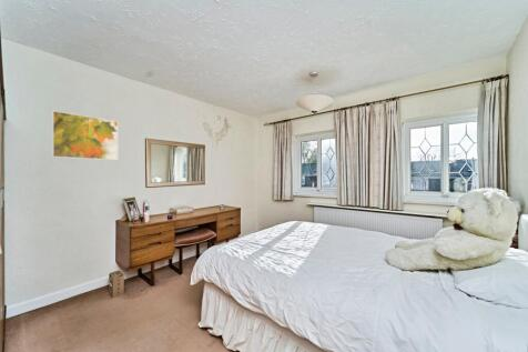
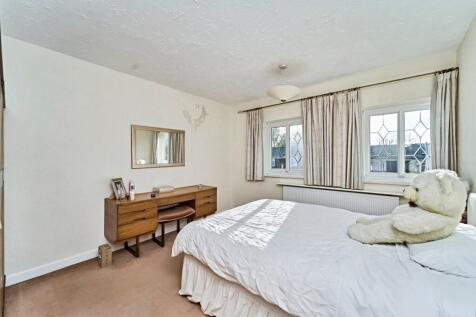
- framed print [51,110,119,161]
